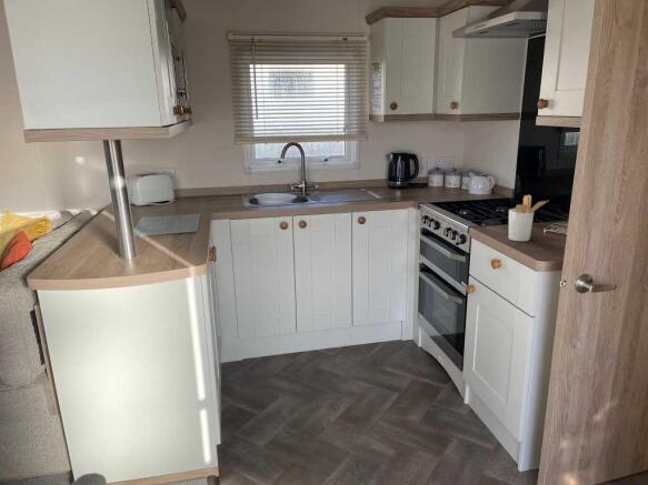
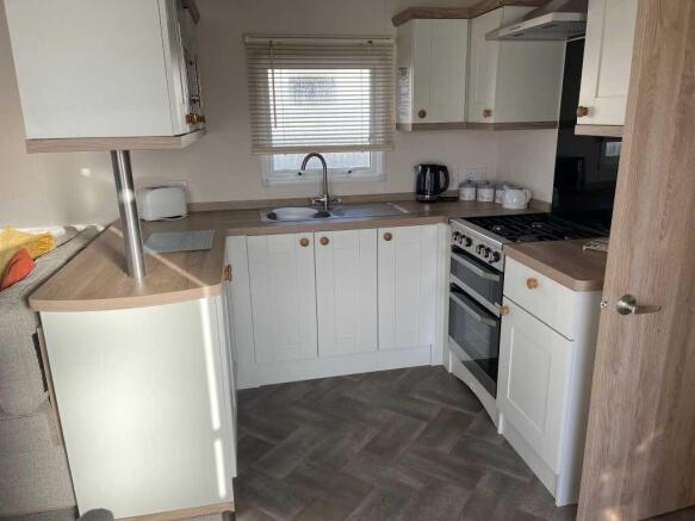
- utensil holder [508,194,550,242]
